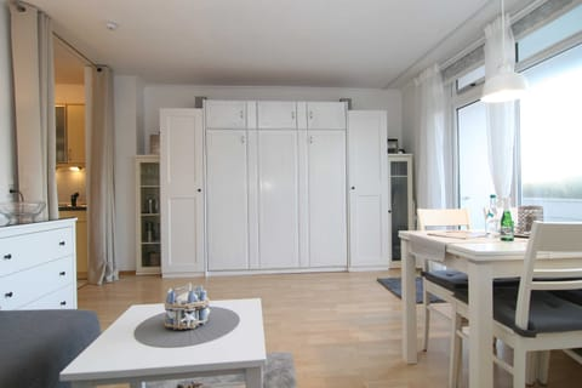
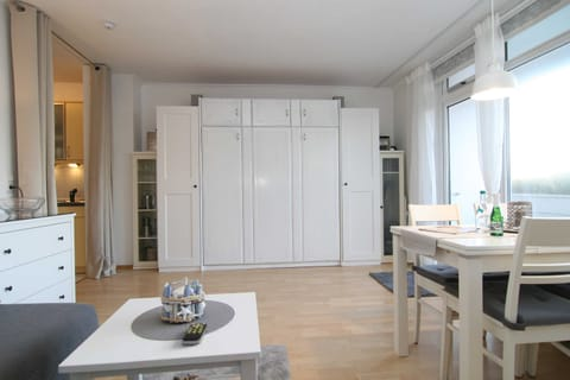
+ remote control [180,322,208,346]
